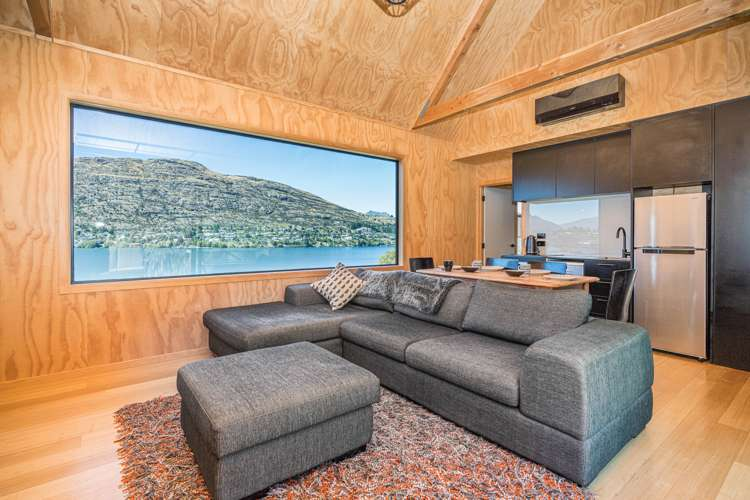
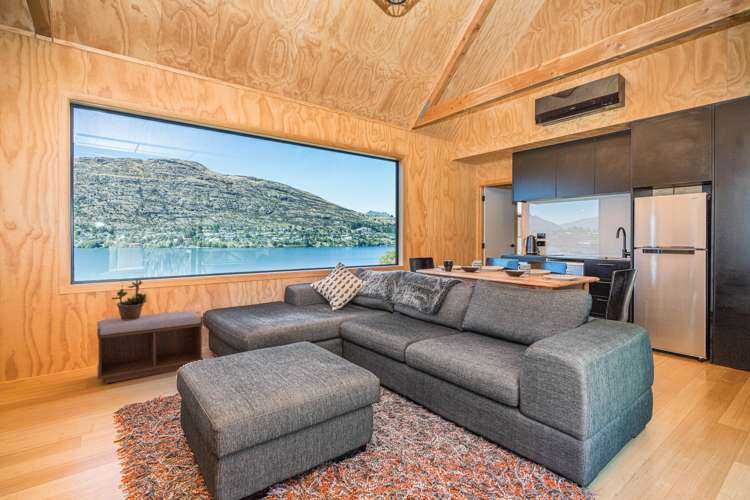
+ bench [96,310,204,385]
+ potted plant [111,278,149,320]
